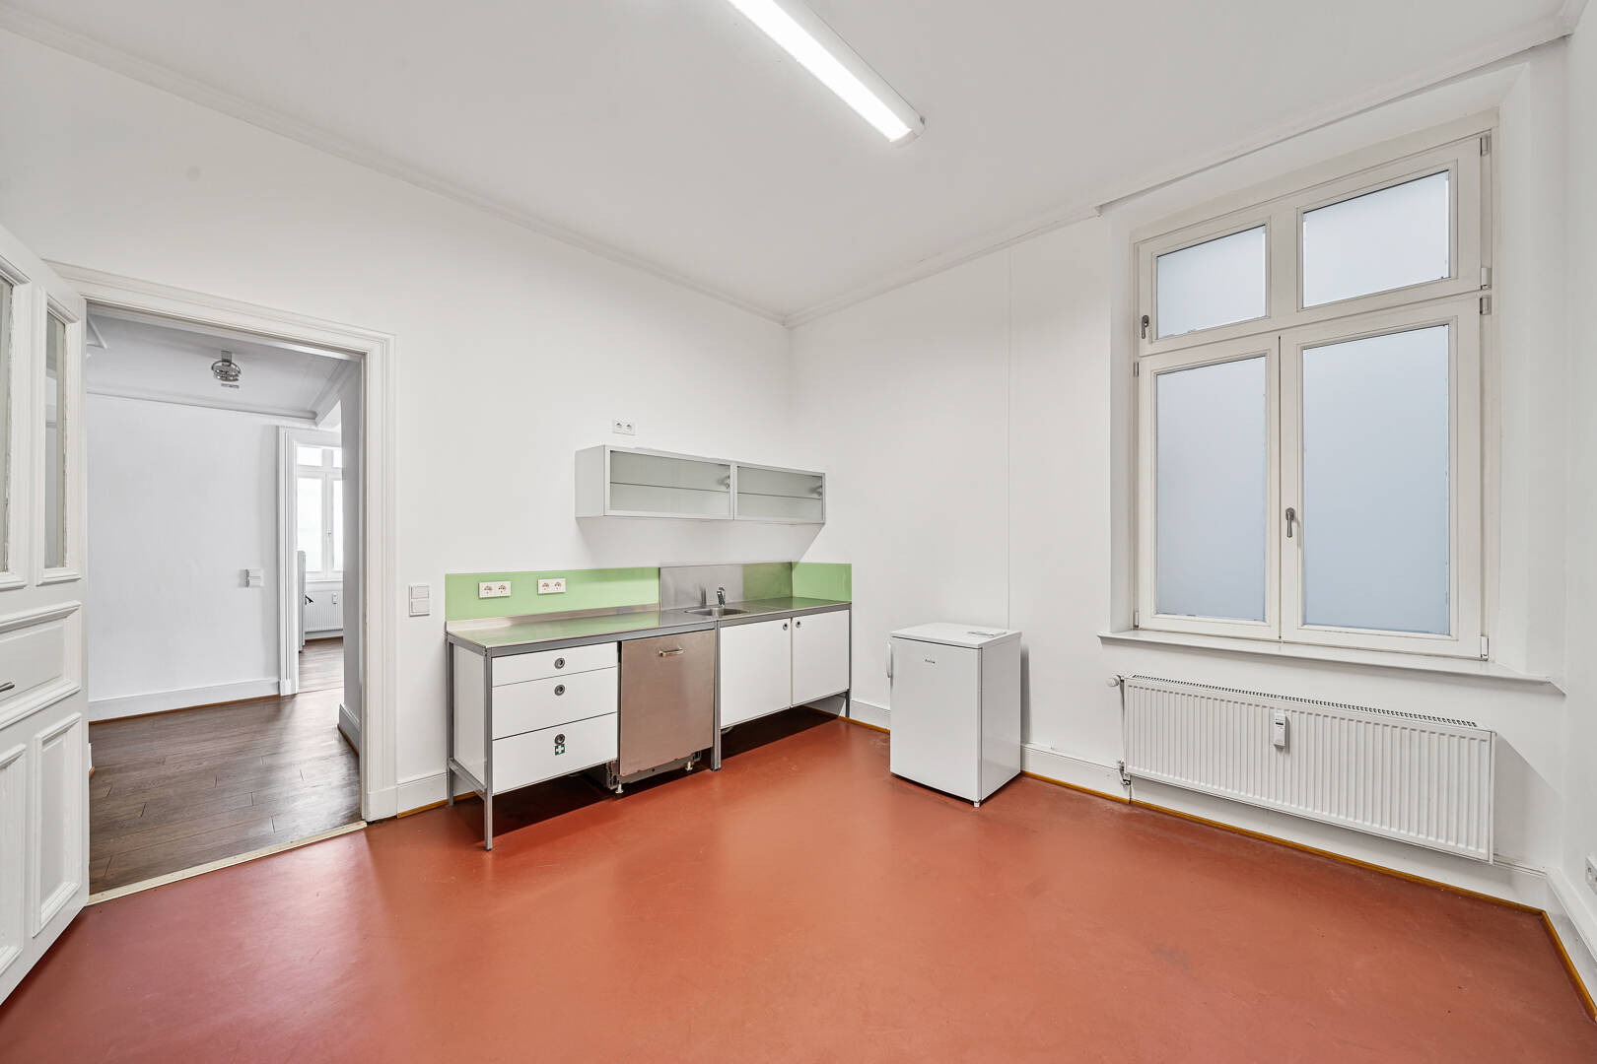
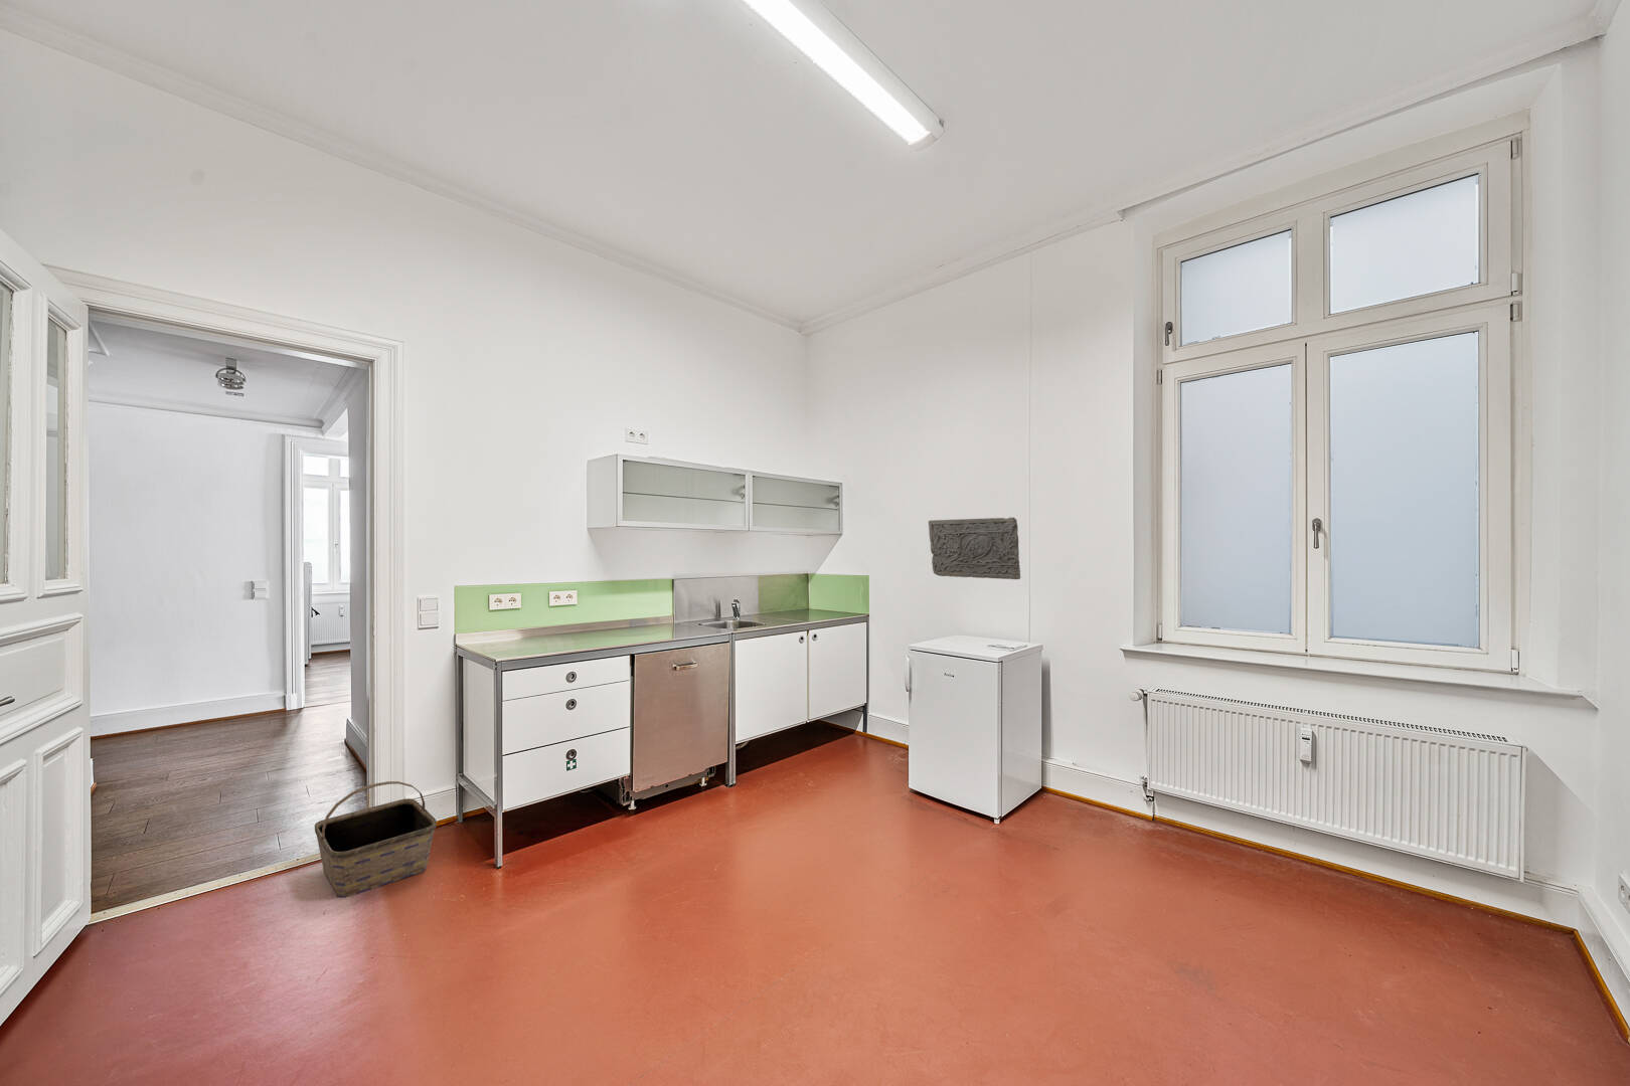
+ relief panel [928,516,1021,581]
+ basket [314,781,438,898]
